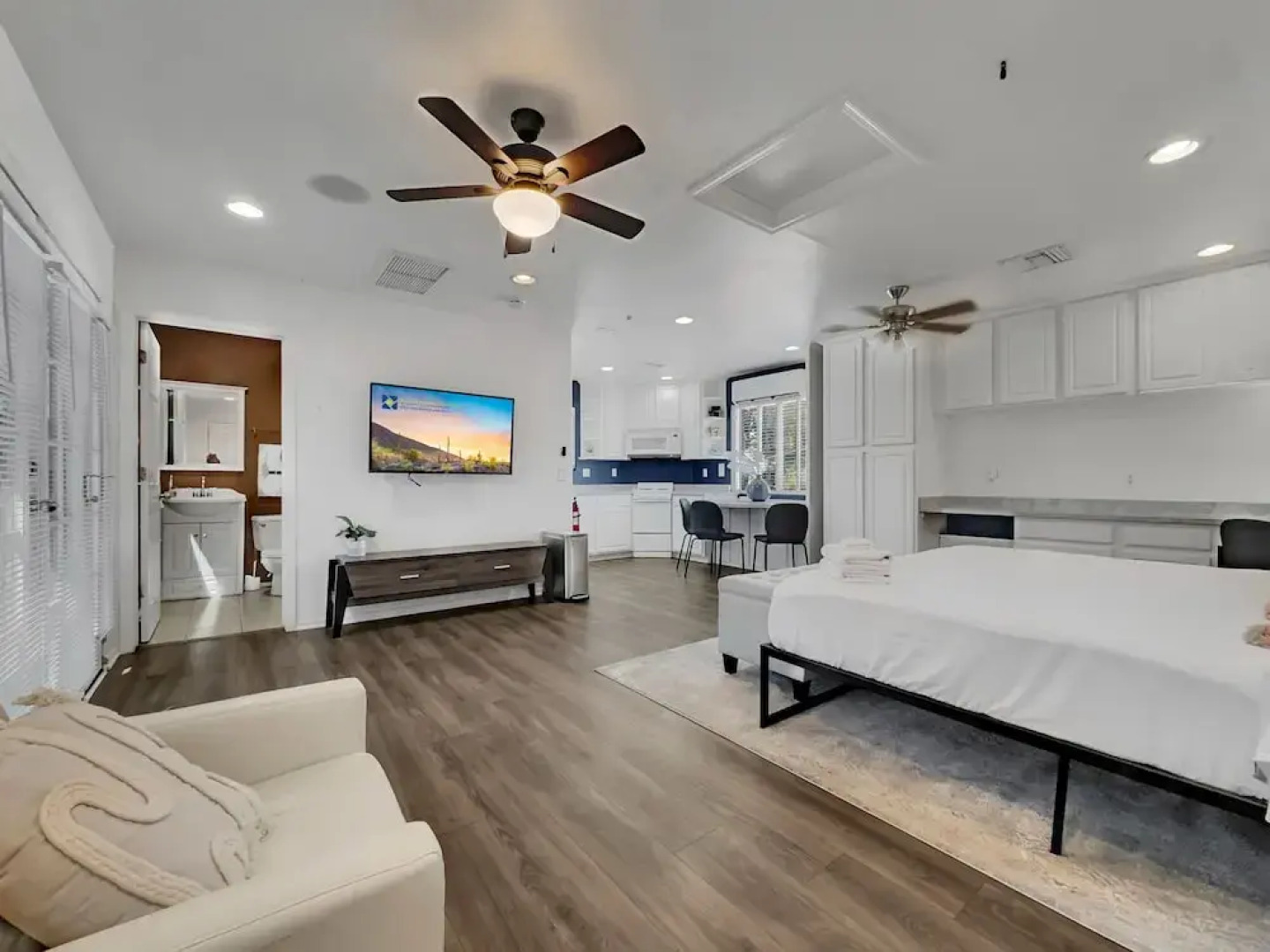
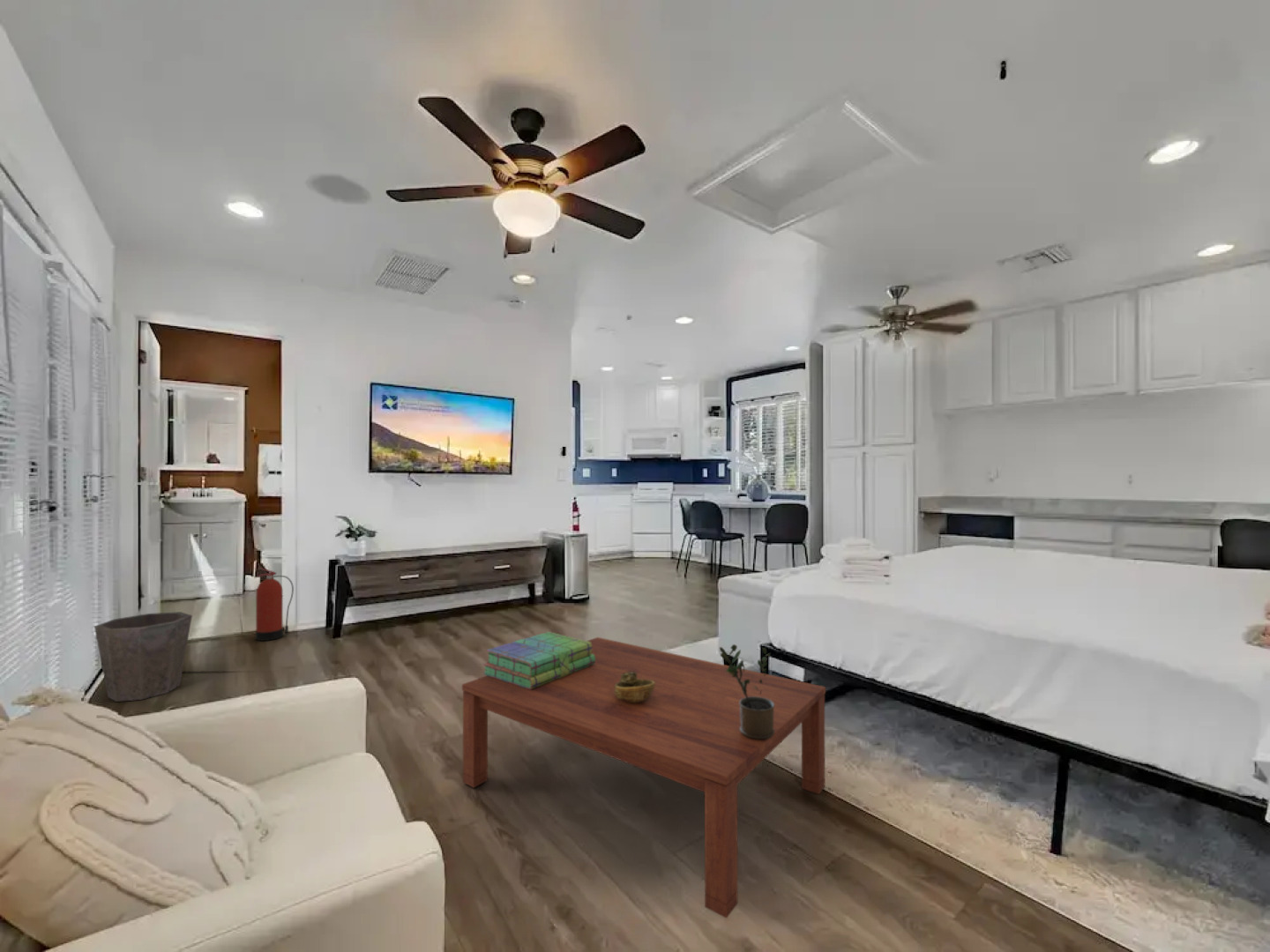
+ fire extinguisher [255,567,295,642]
+ waste bin [93,611,193,703]
+ coffee table [461,636,826,919]
+ stack of books [482,631,595,689]
+ decorative bowl [614,672,655,703]
+ potted plant [719,643,774,740]
